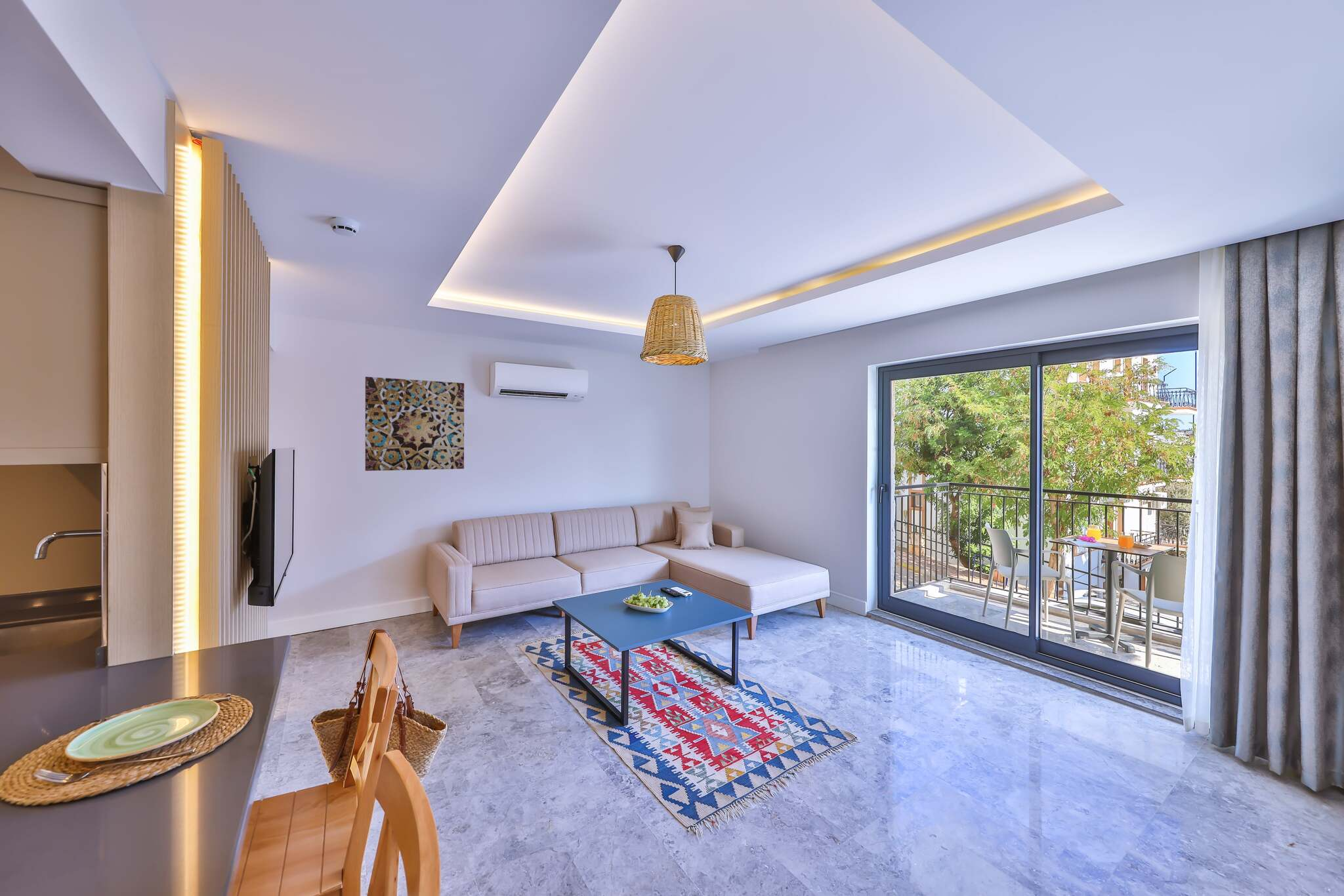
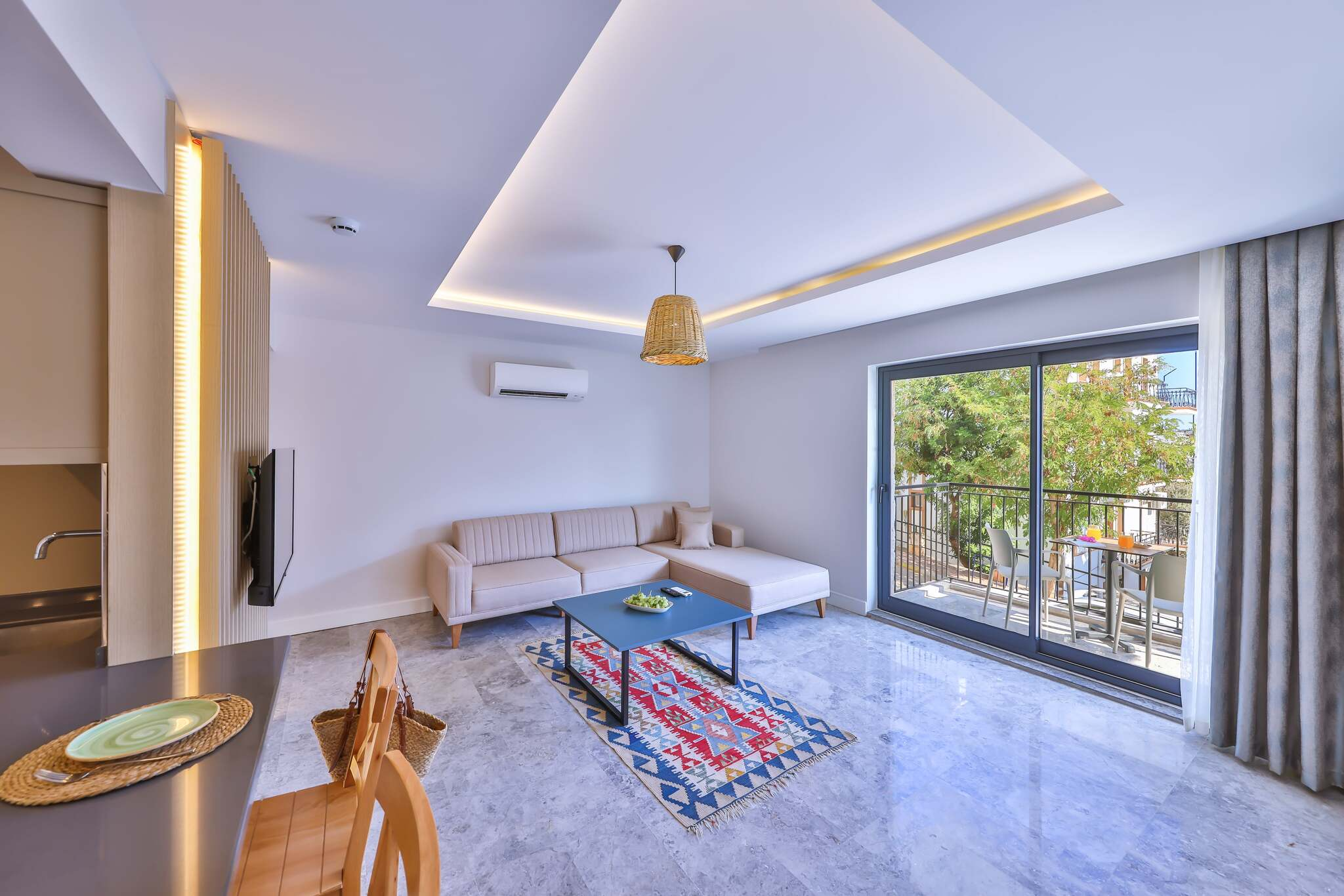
- wall art [365,376,465,472]
